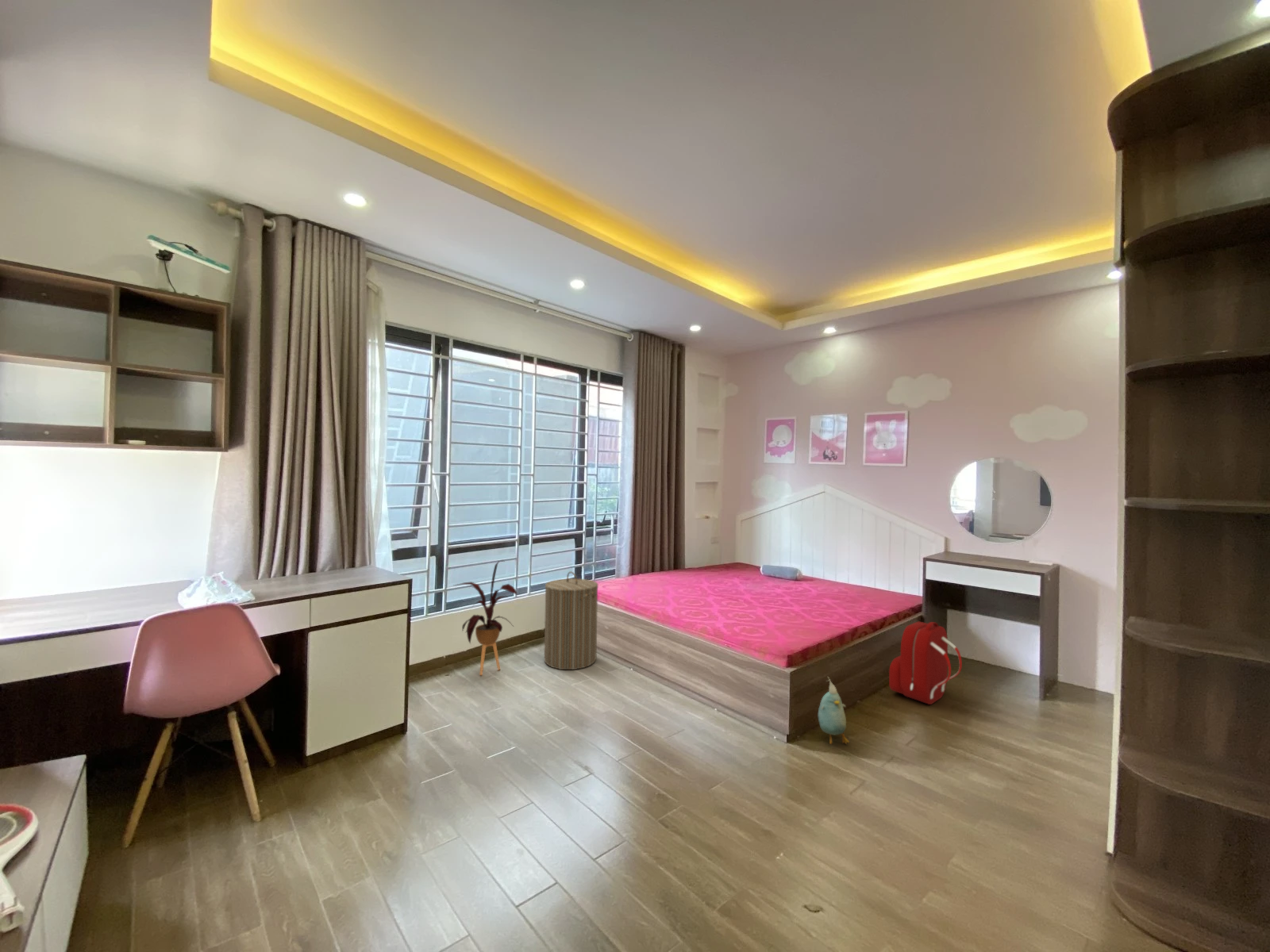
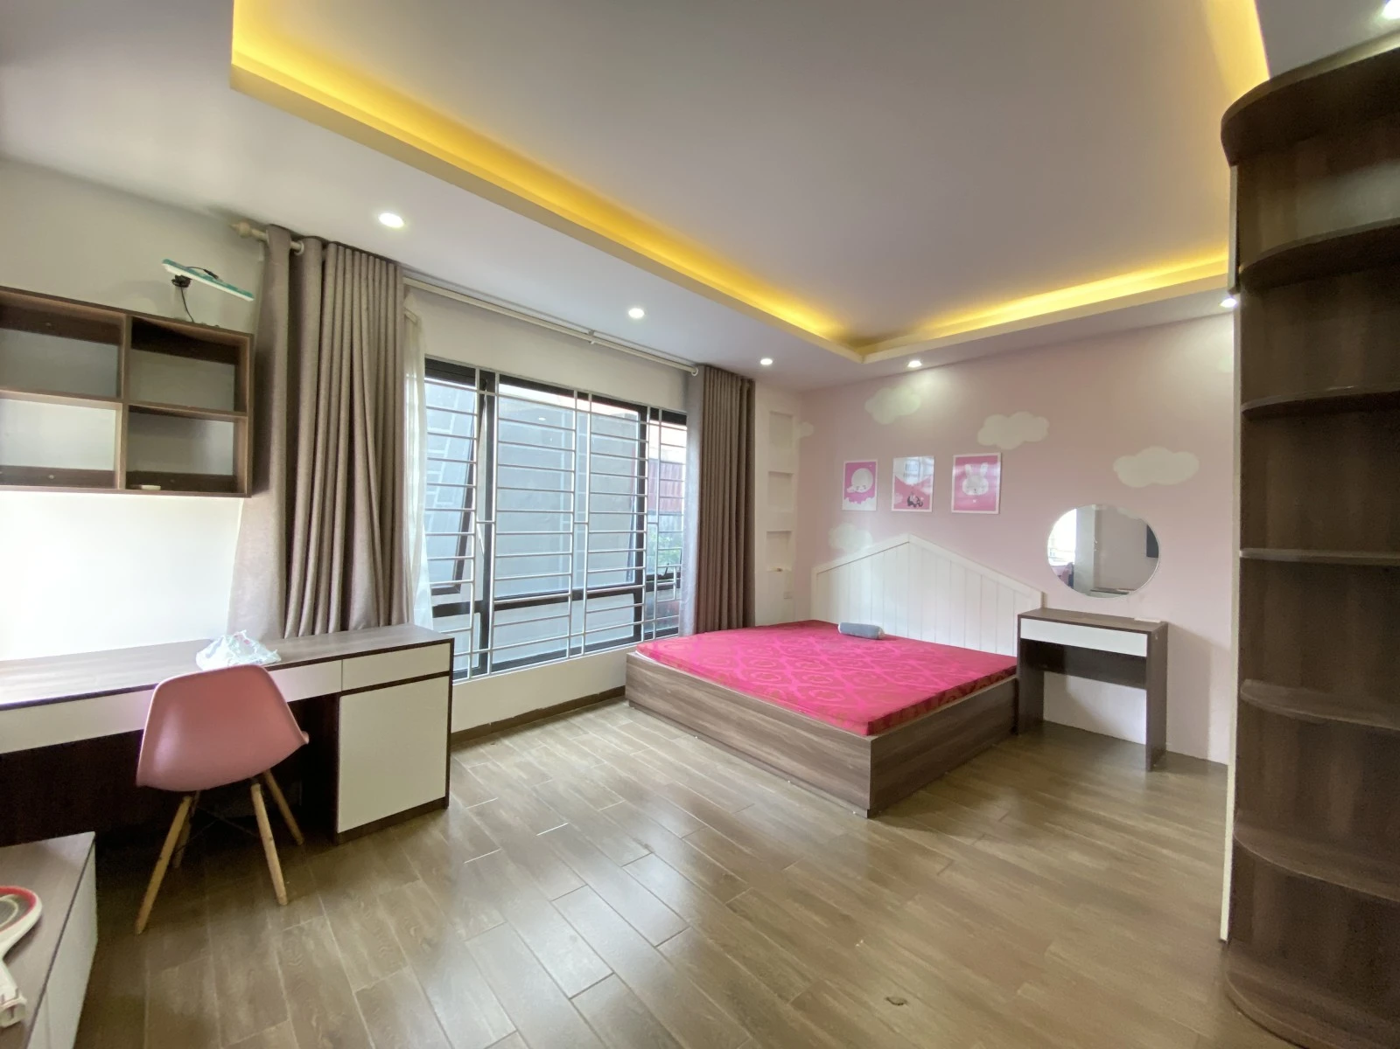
- plush toy [818,677,850,746]
- backpack [888,621,963,705]
- laundry hamper [544,570,598,670]
- house plant [453,559,518,676]
